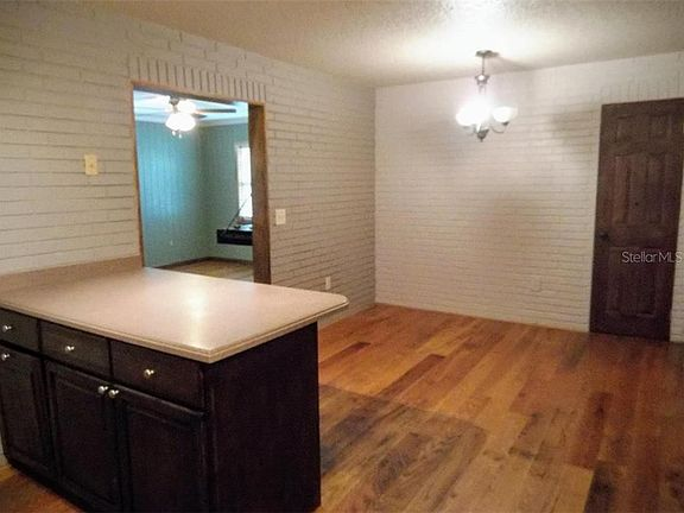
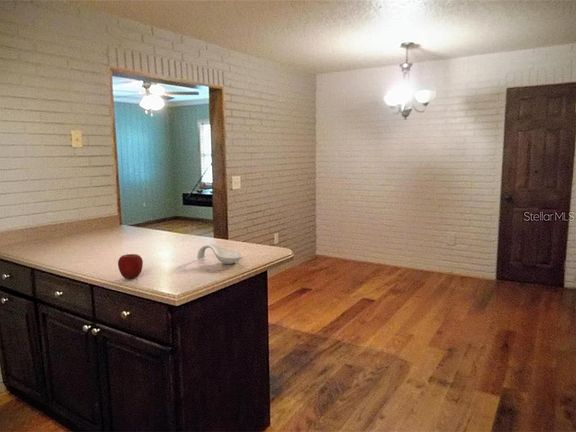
+ spoon rest [196,243,244,265]
+ apple [117,253,144,279]
